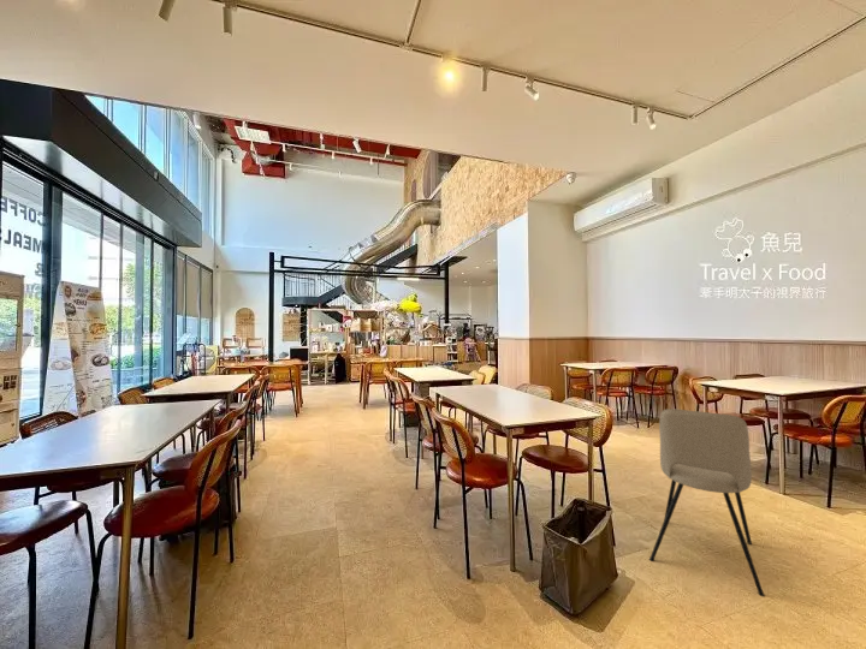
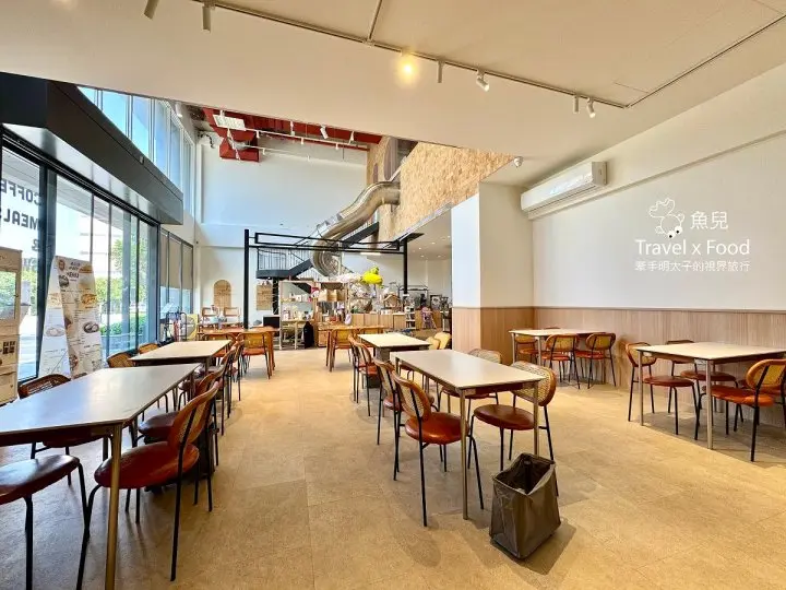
- dining chair [648,407,766,599]
